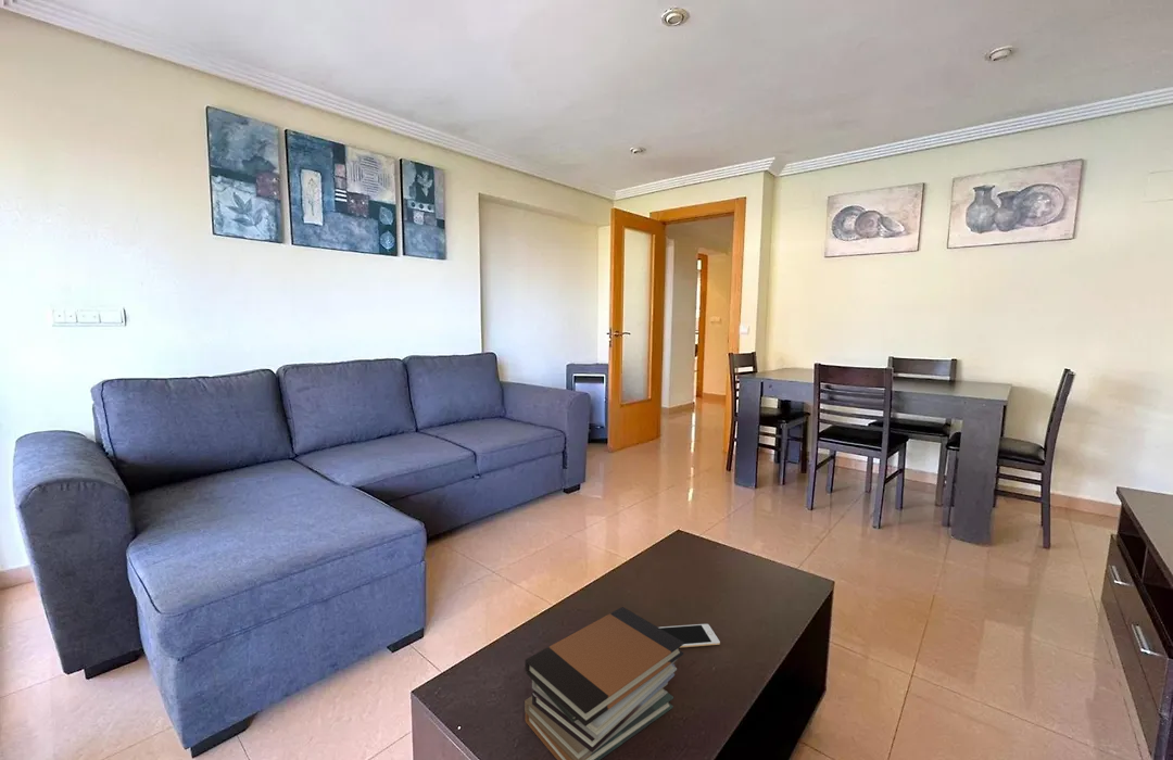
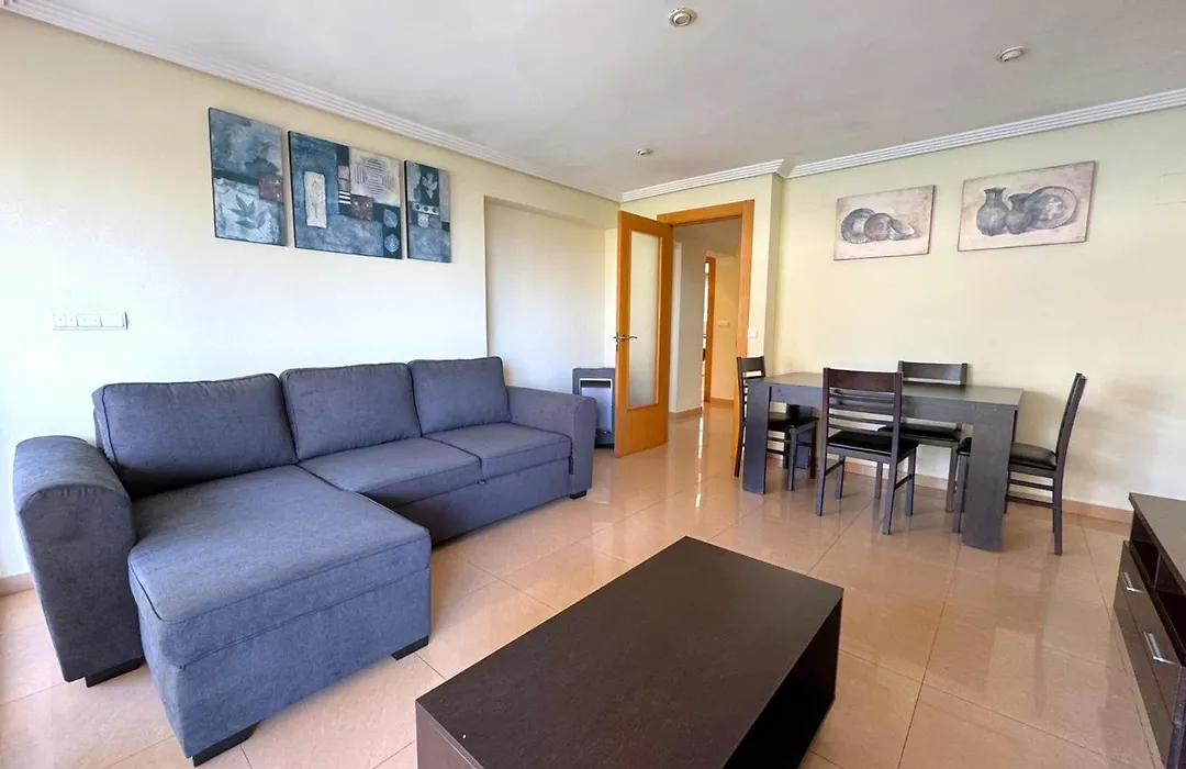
- book stack [524,606,684,760]
- cell phone [658,623,721,648]
